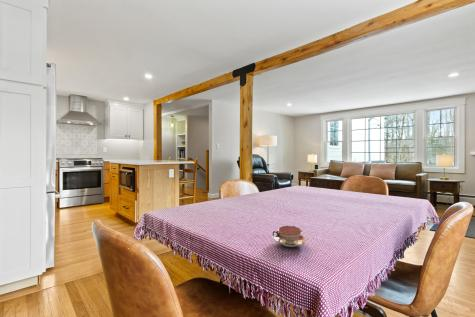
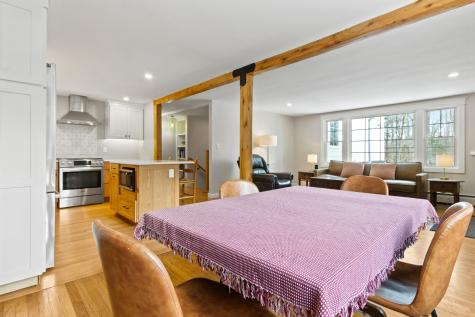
- teacup [272,225,308,248]
